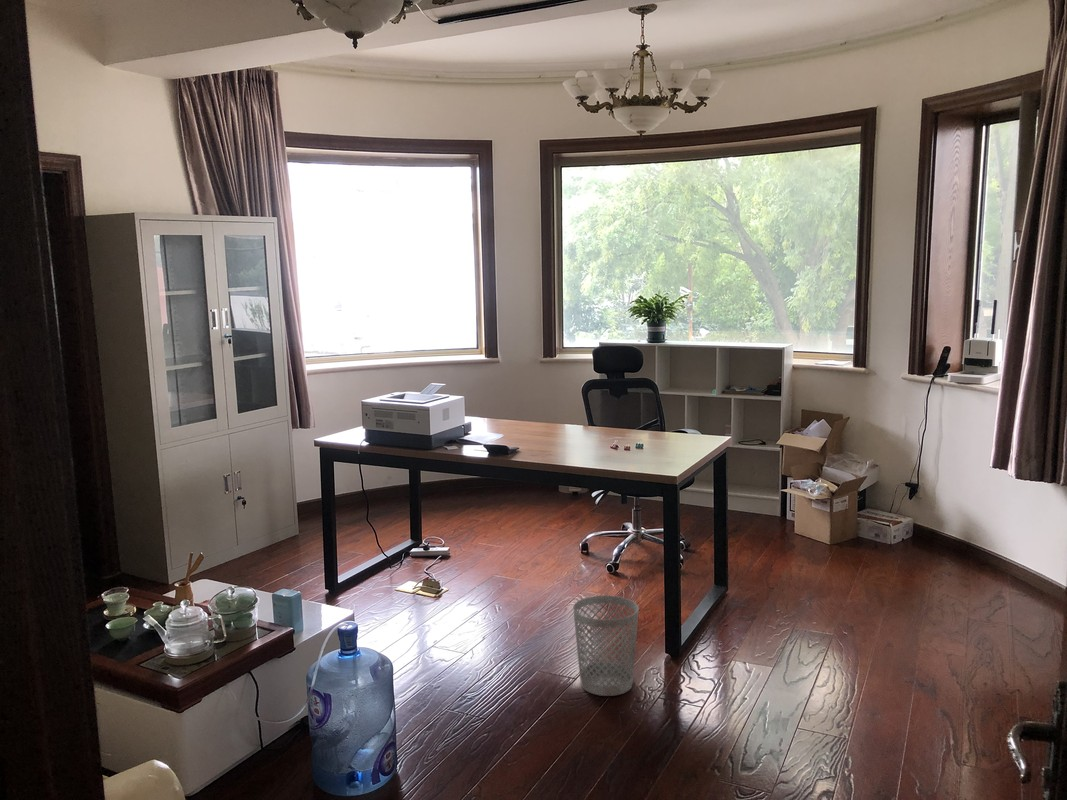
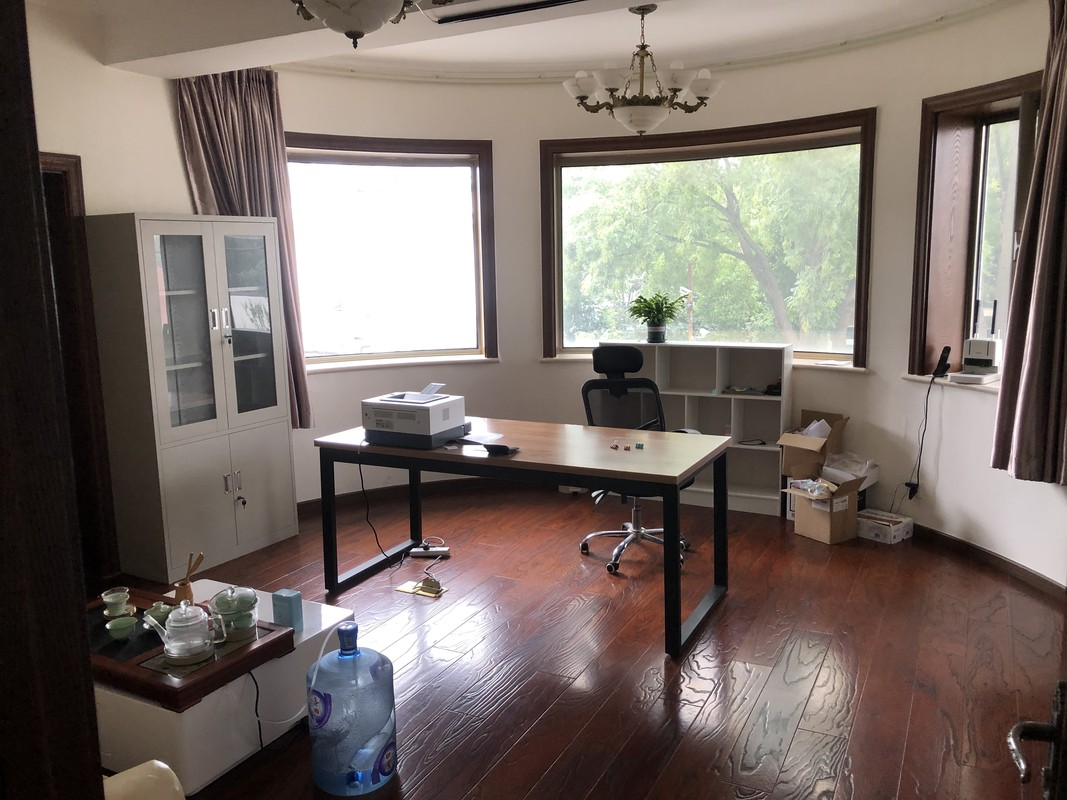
- wastebasket [572,594,640,697]
